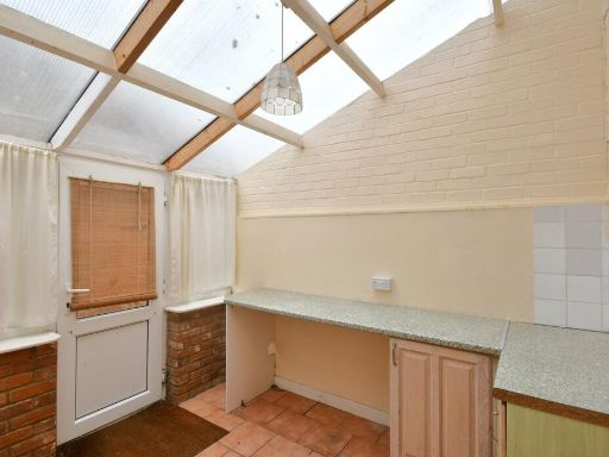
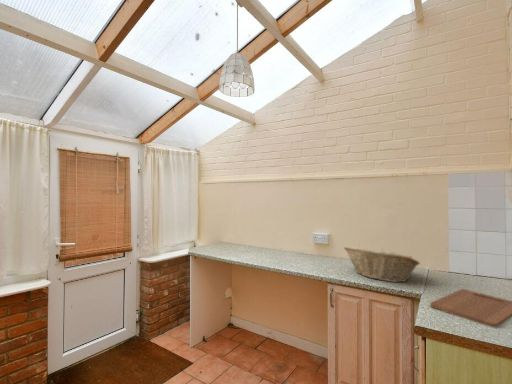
+ fruit basket [343,245,421,283]
+ cutting board [429,288,512,329]
